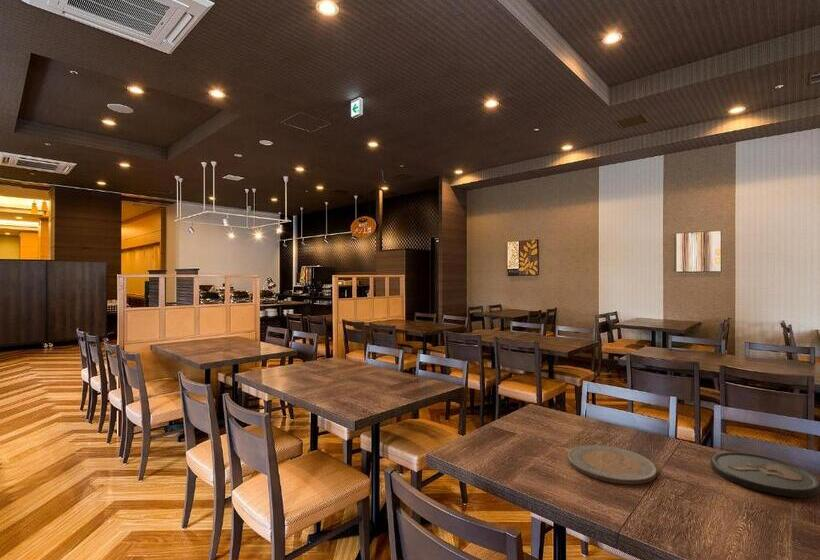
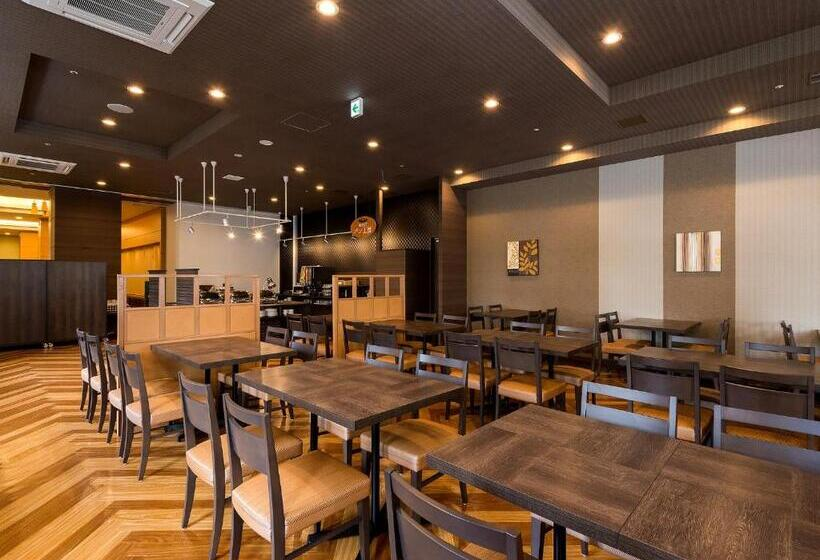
- plate [567,444,658,485]
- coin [710,451,820,499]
